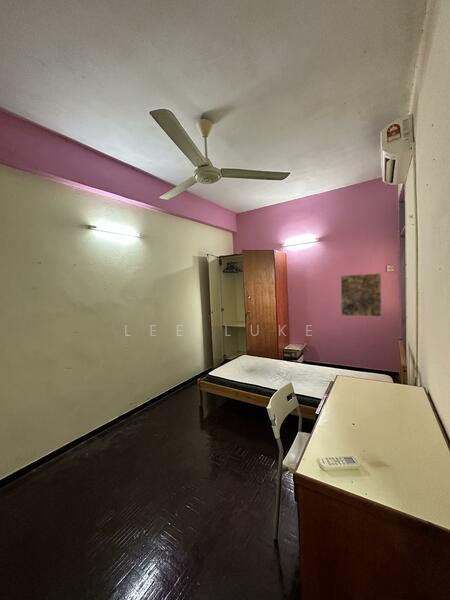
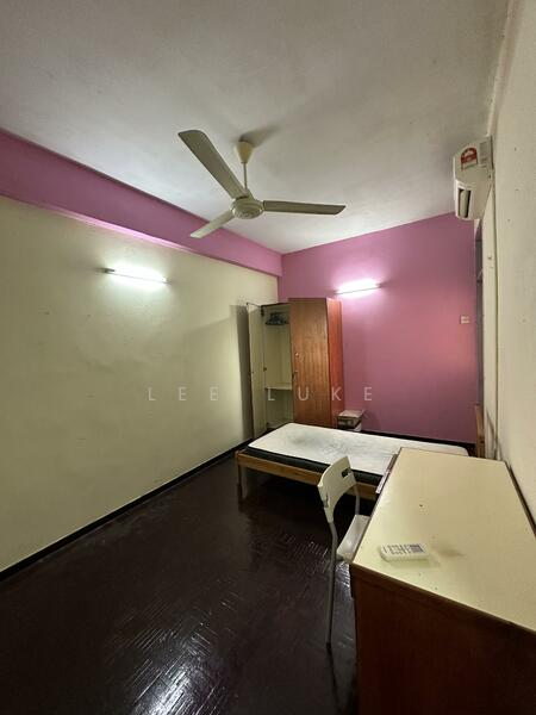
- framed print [340,272,383,318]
